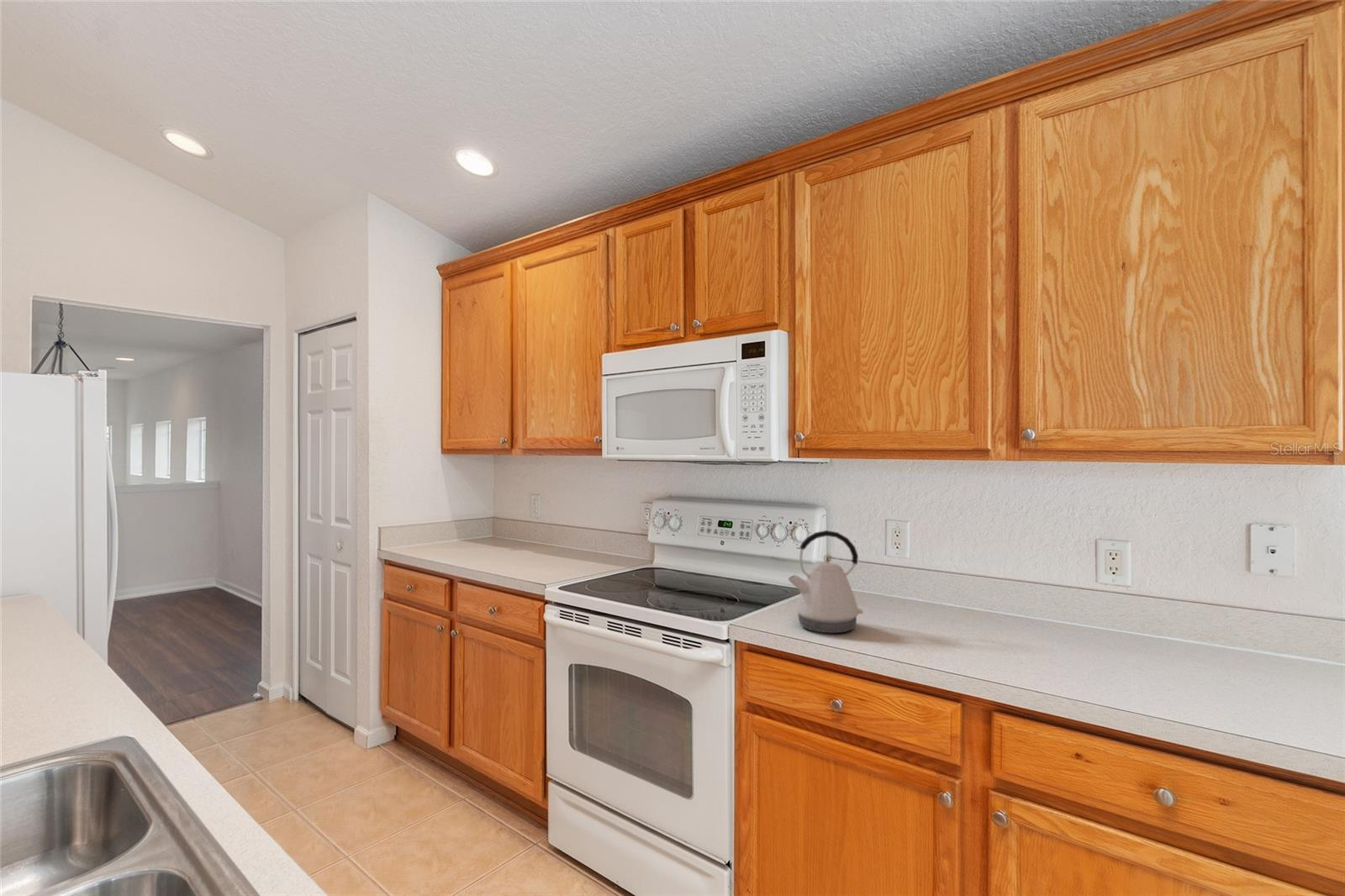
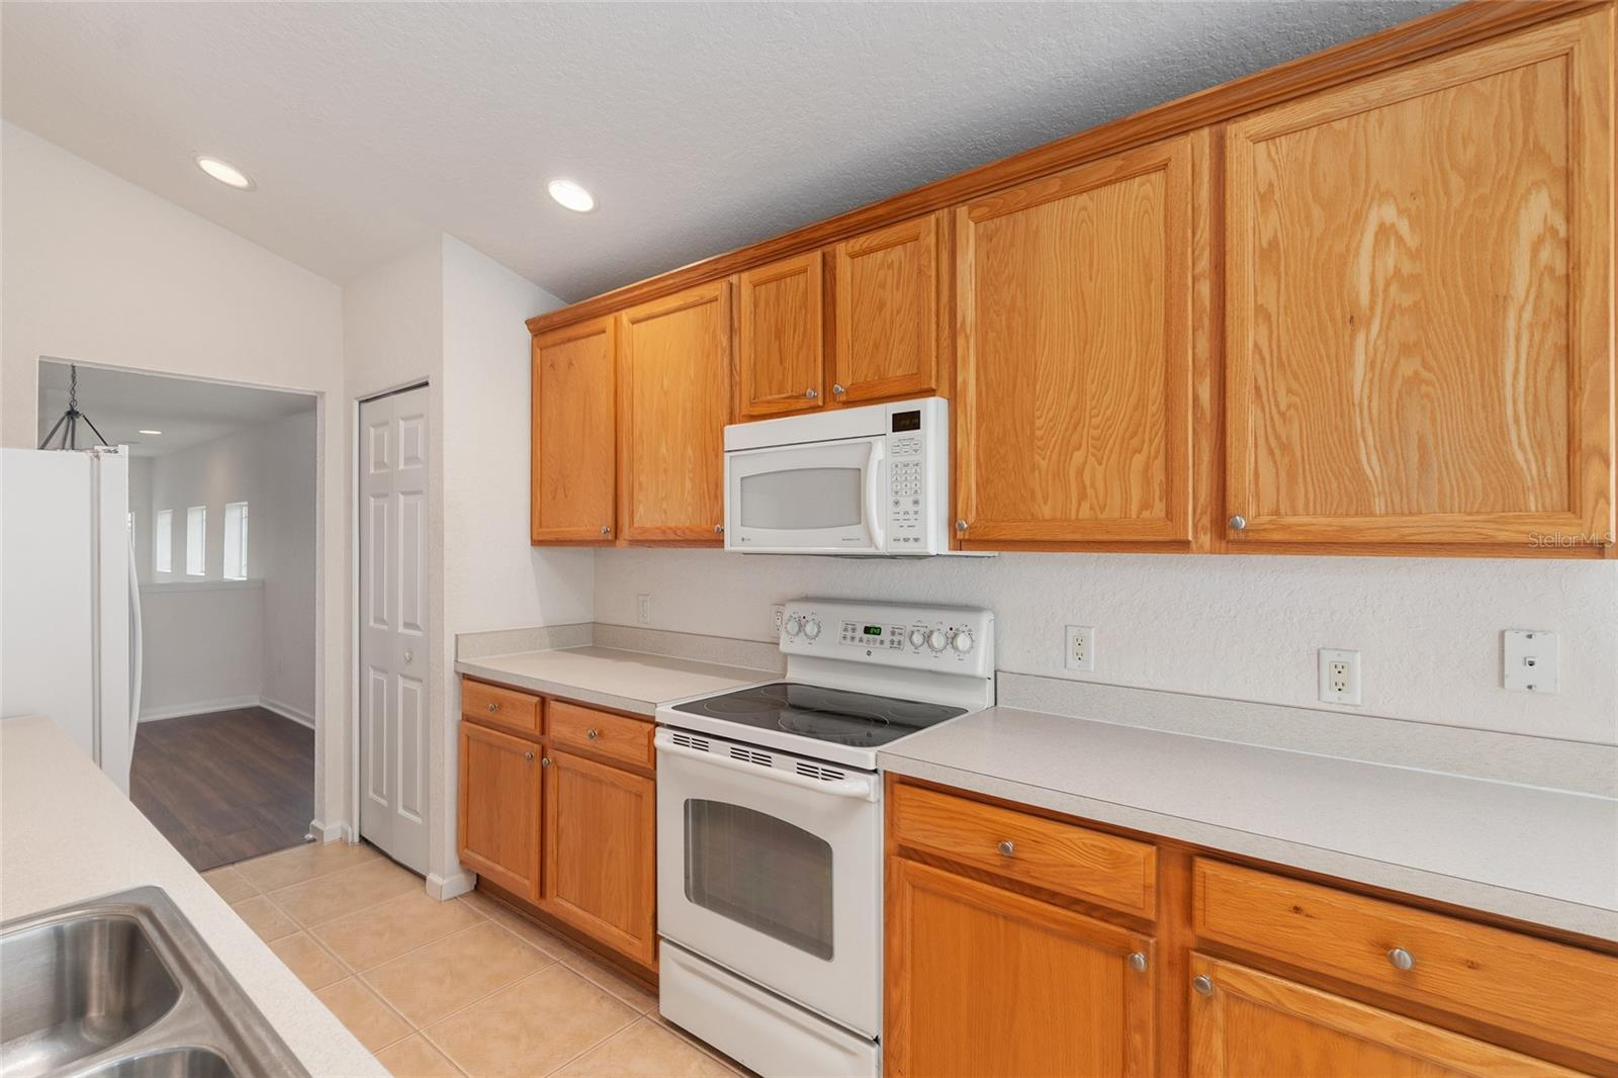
- kettle [787,530,864,635]
